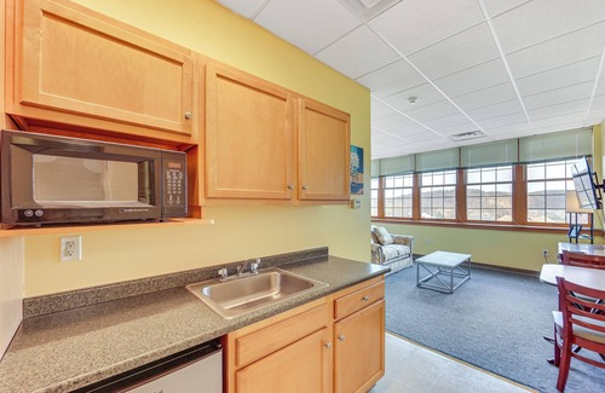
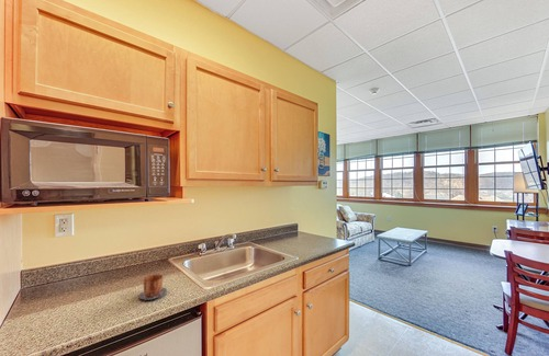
+ mug [137,274,168,301]
